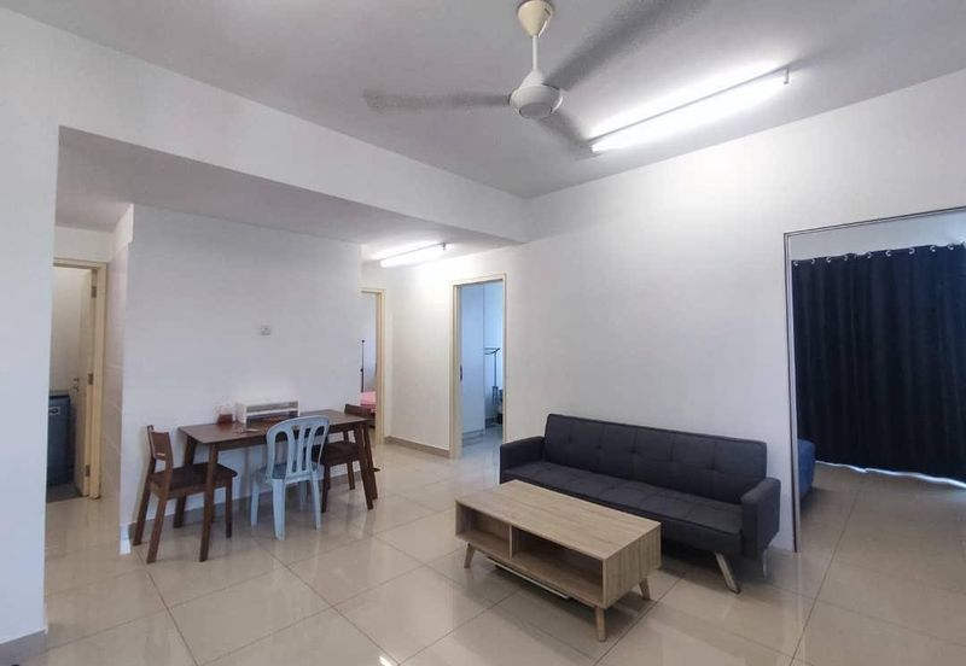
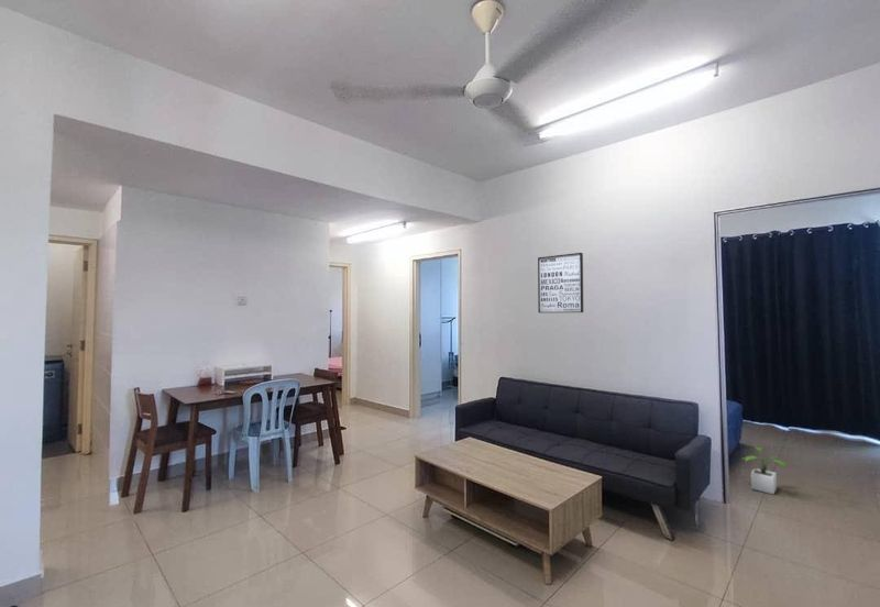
+ wall art [537,252,584,313]
+ potted plant [740,445,788,495]
